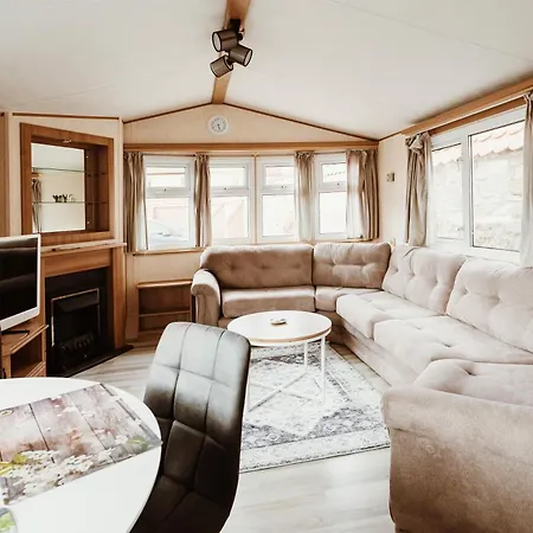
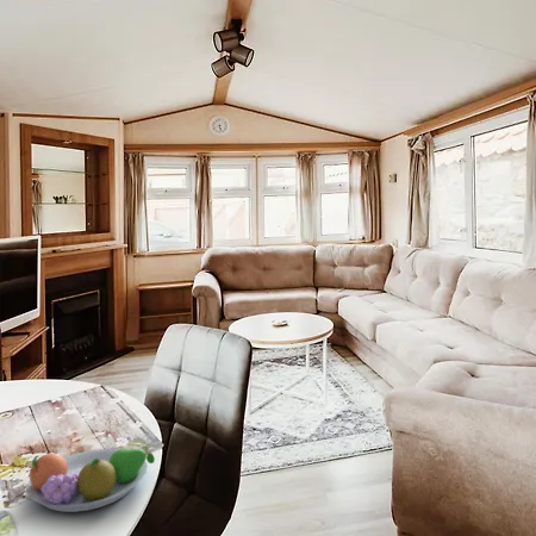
+ fruit bowl [25,447,156,513]
